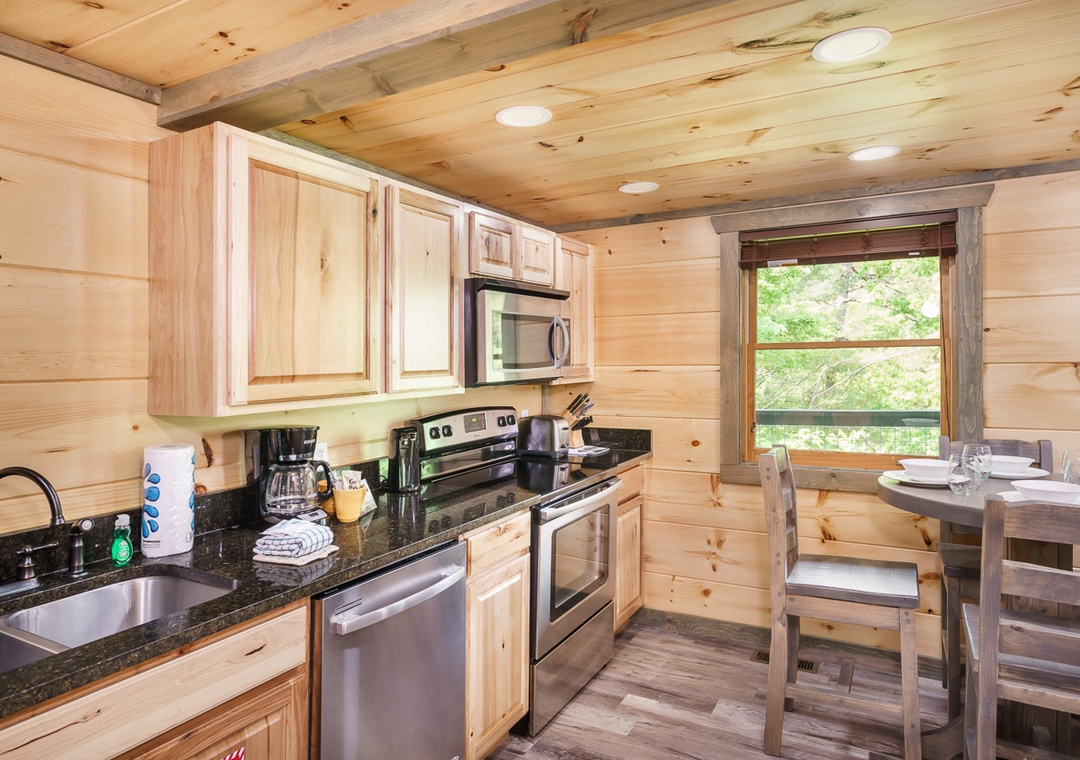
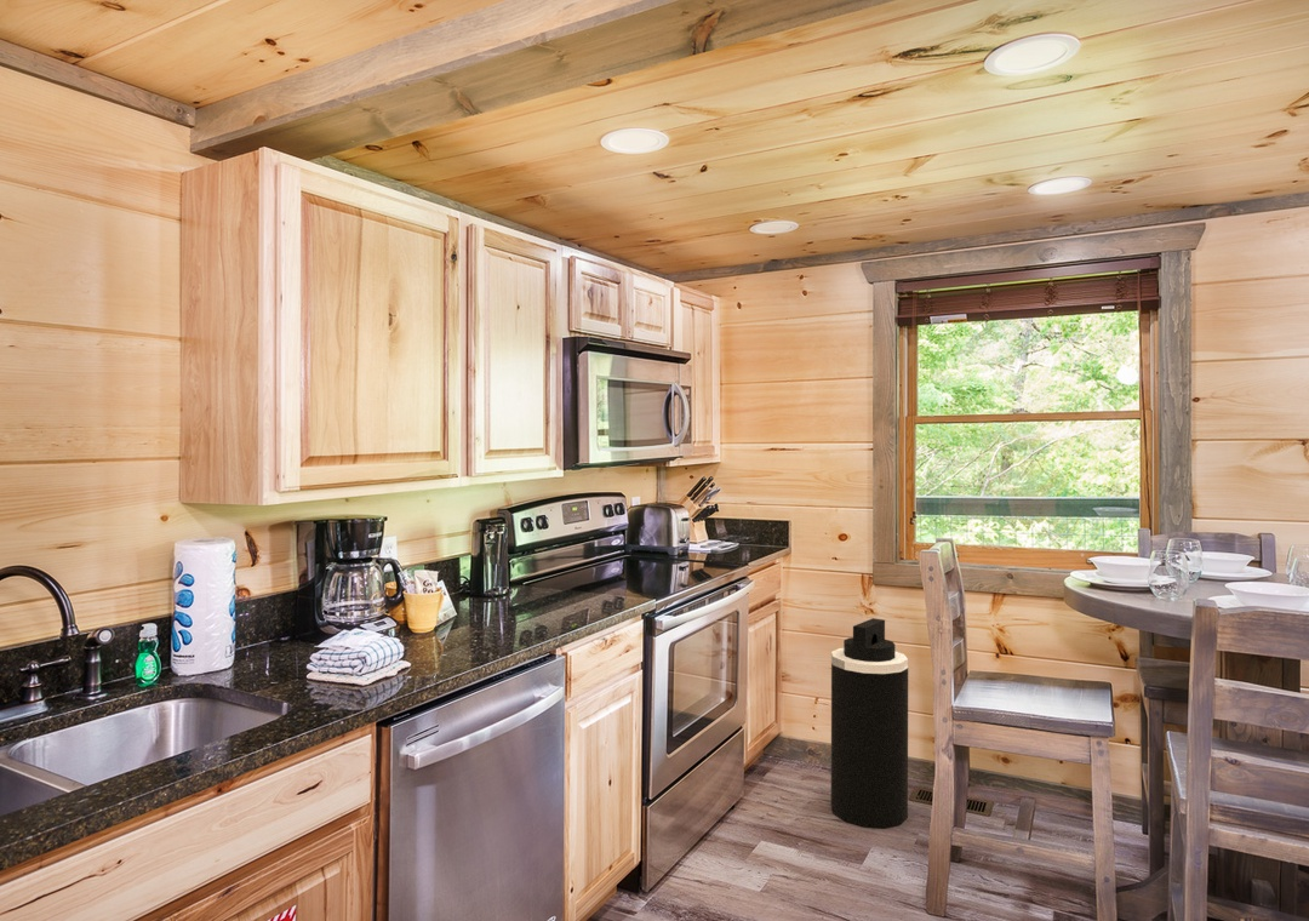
+ trash can [830,617,909,829]
